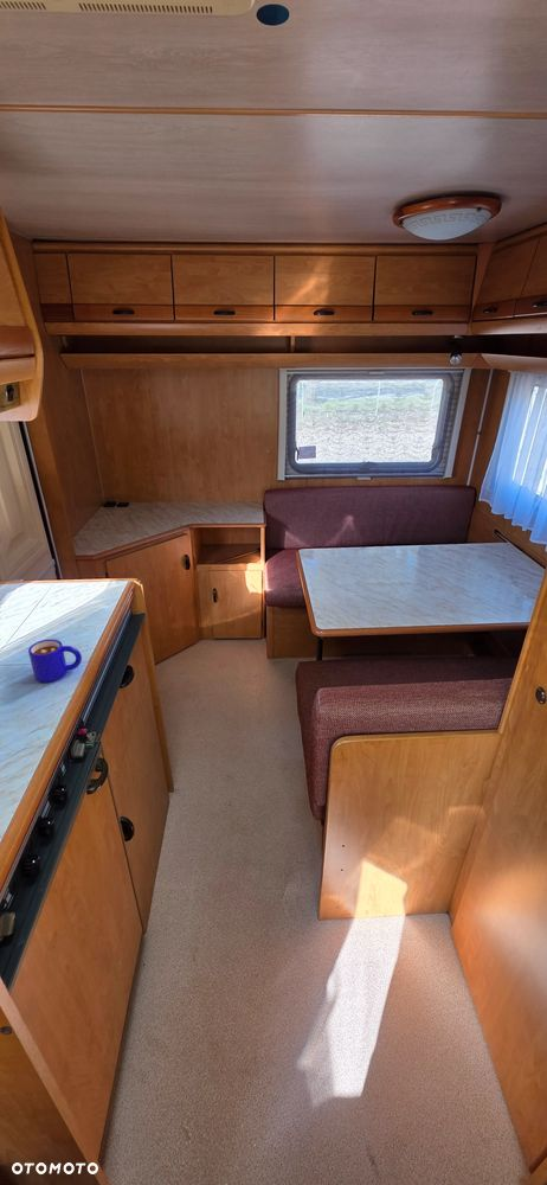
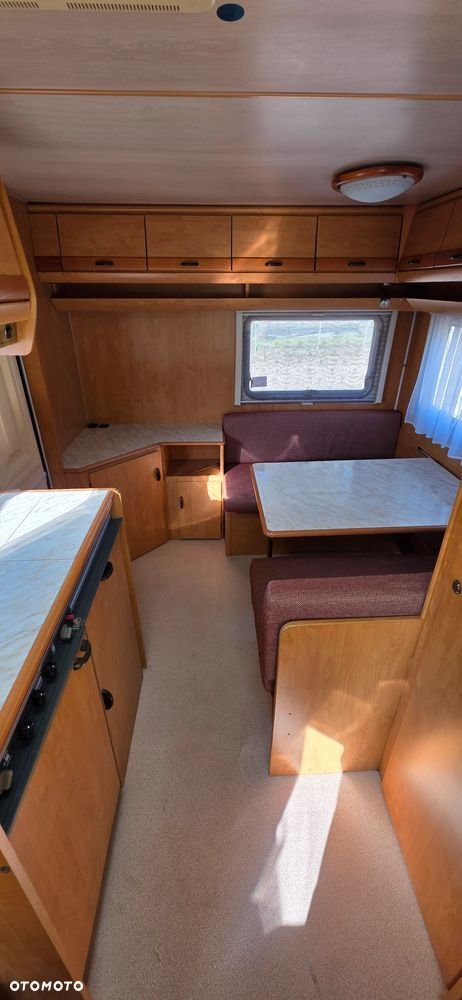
- mug [27,638,83,684]
